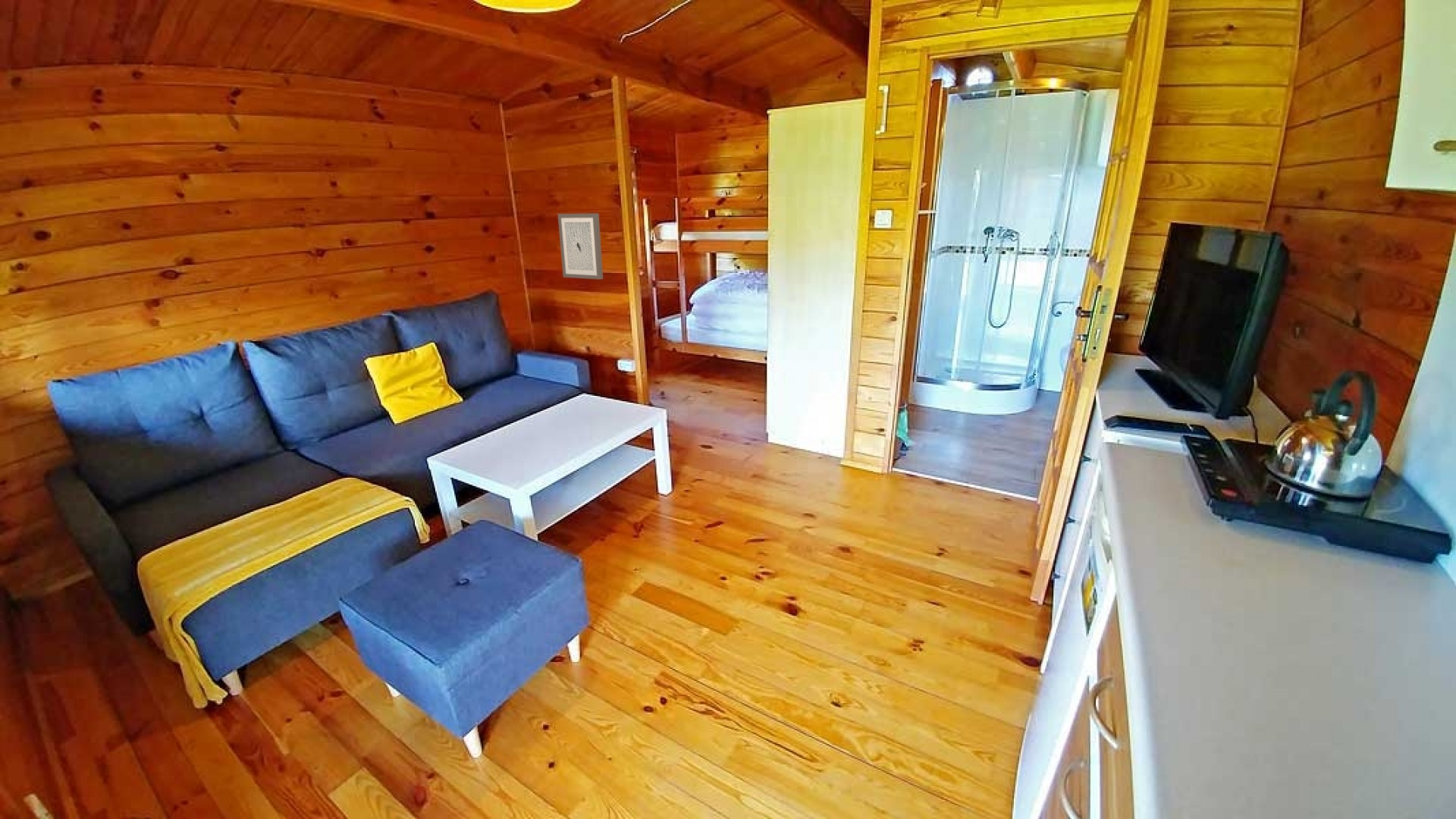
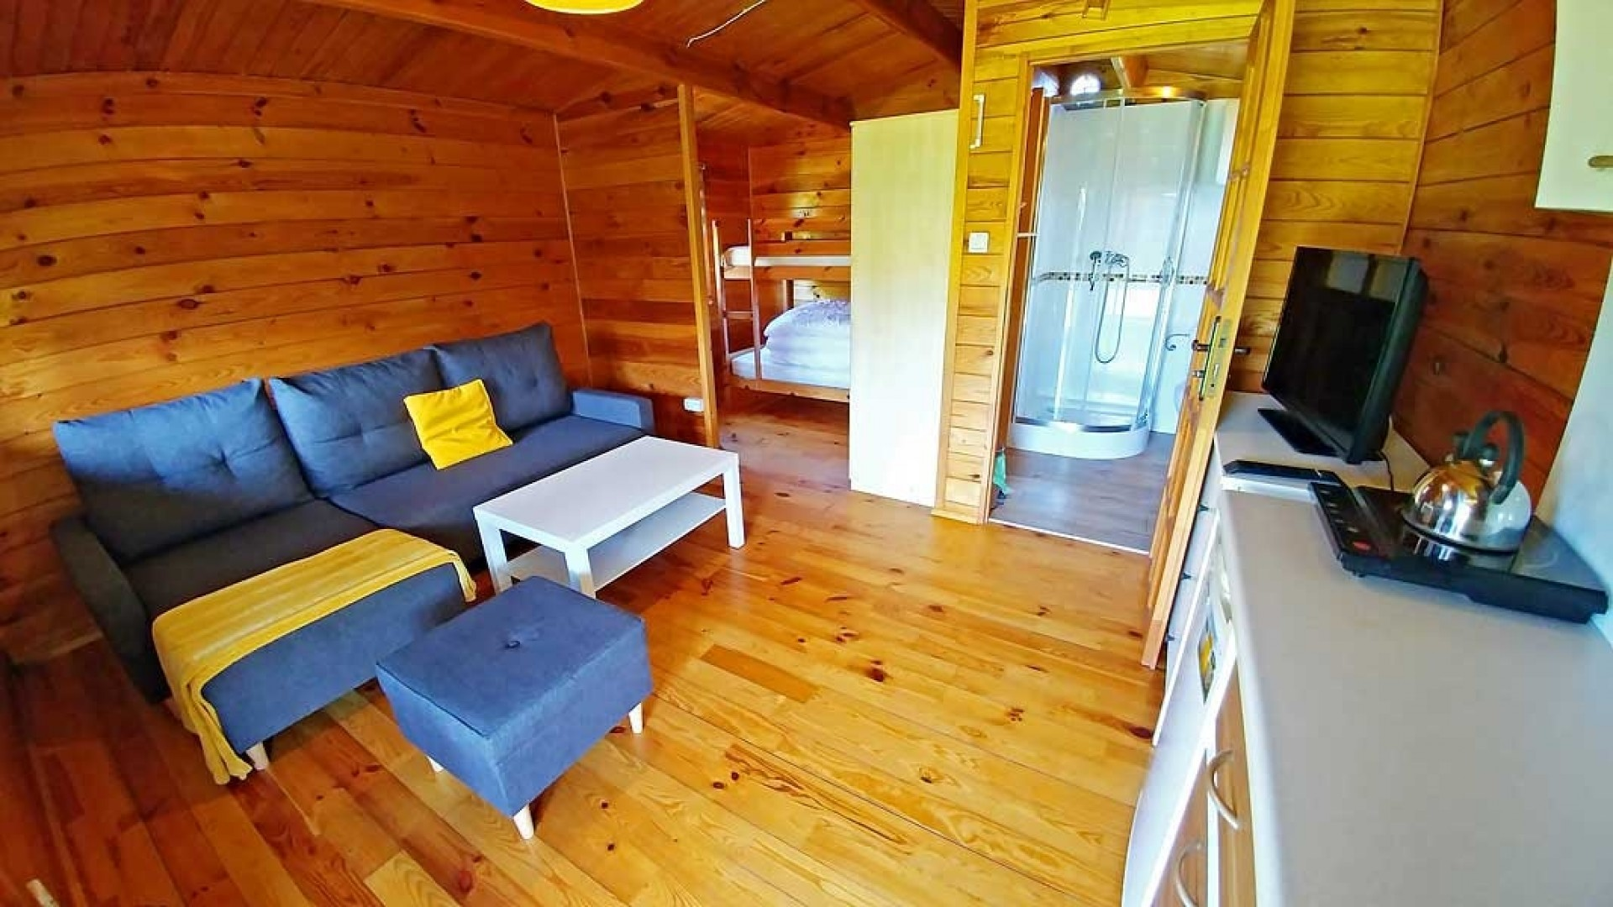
- wall art [557,212,604,280]
